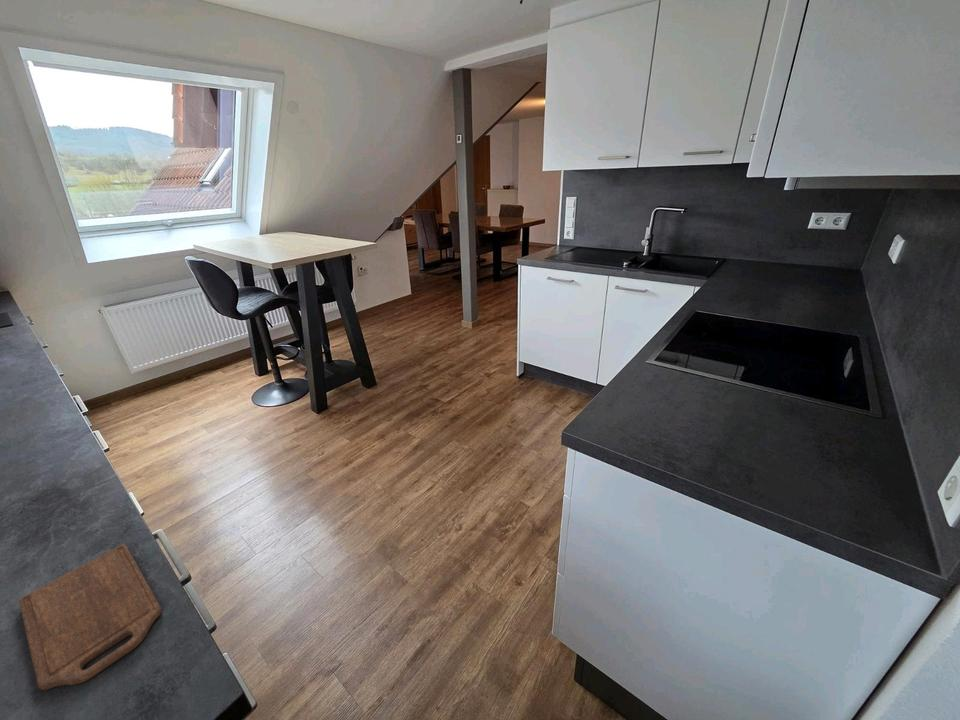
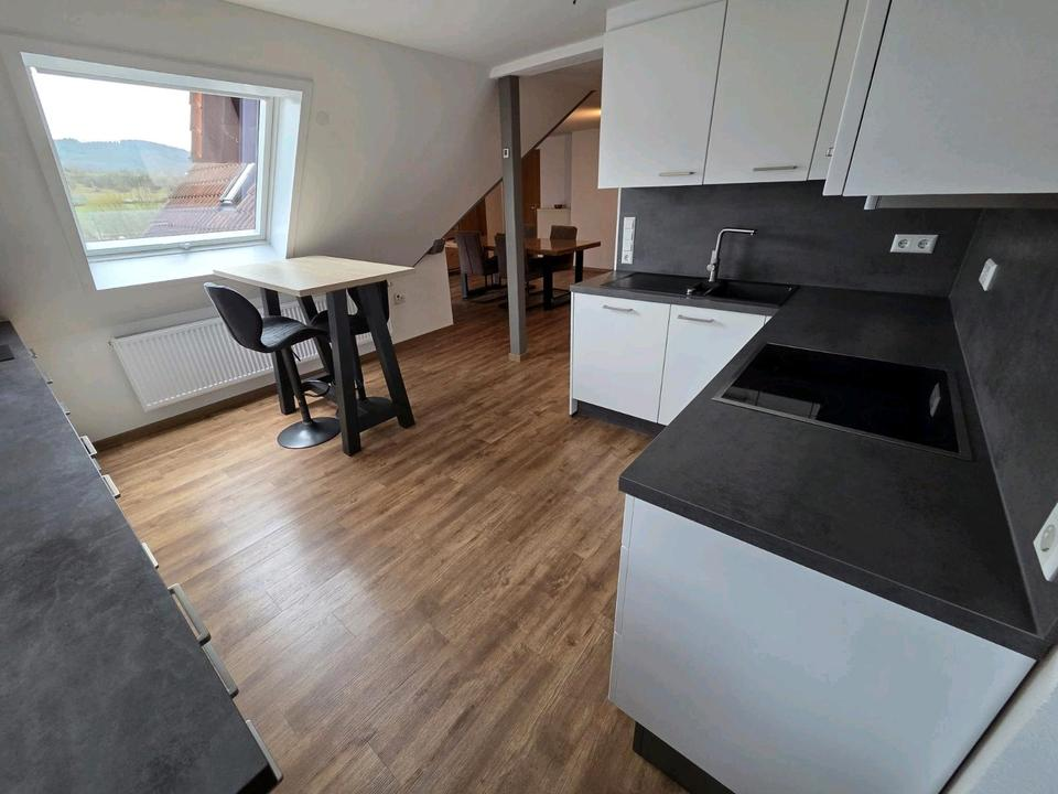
- cutting board [18,543,163,691]
